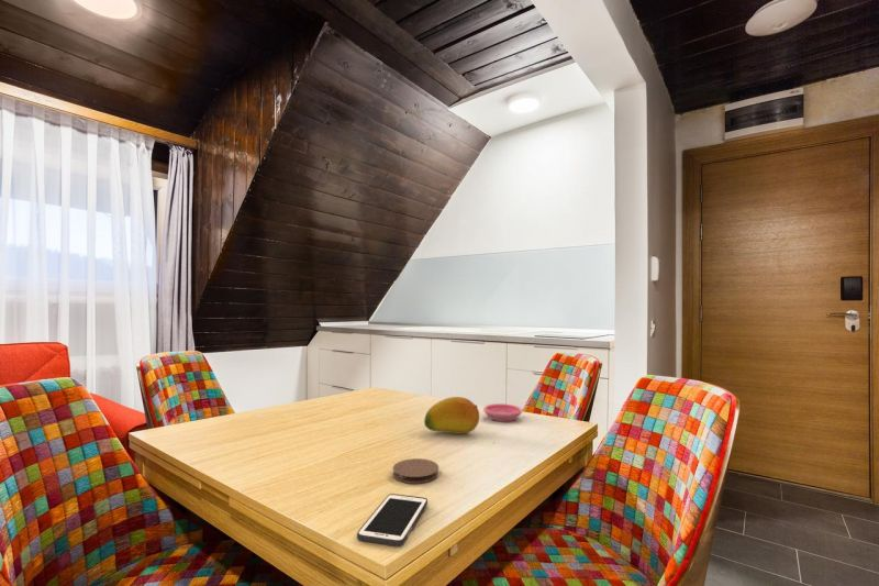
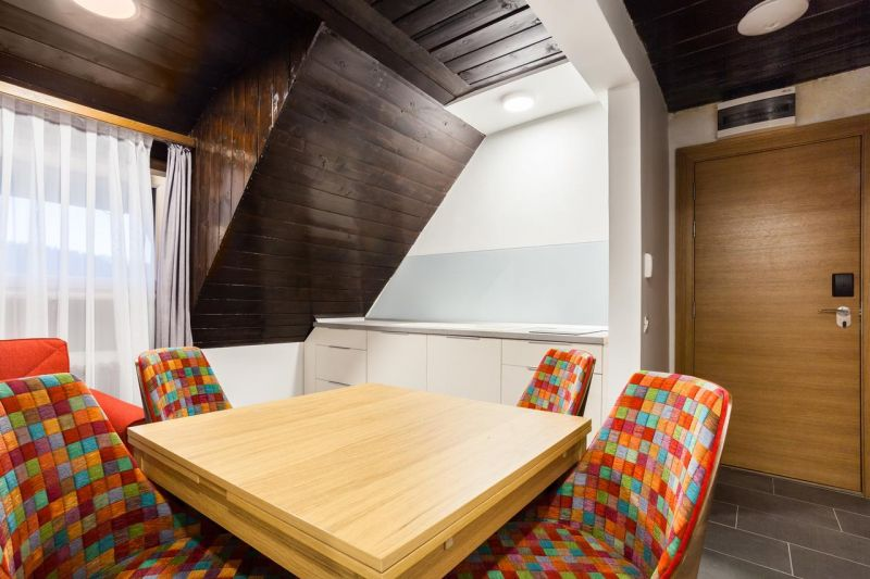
- cell phone [356,493,429,548]
- coaster [392,457,439,485]
- fruit [423,396,480,435]
- saucer [482,402,523,422]
